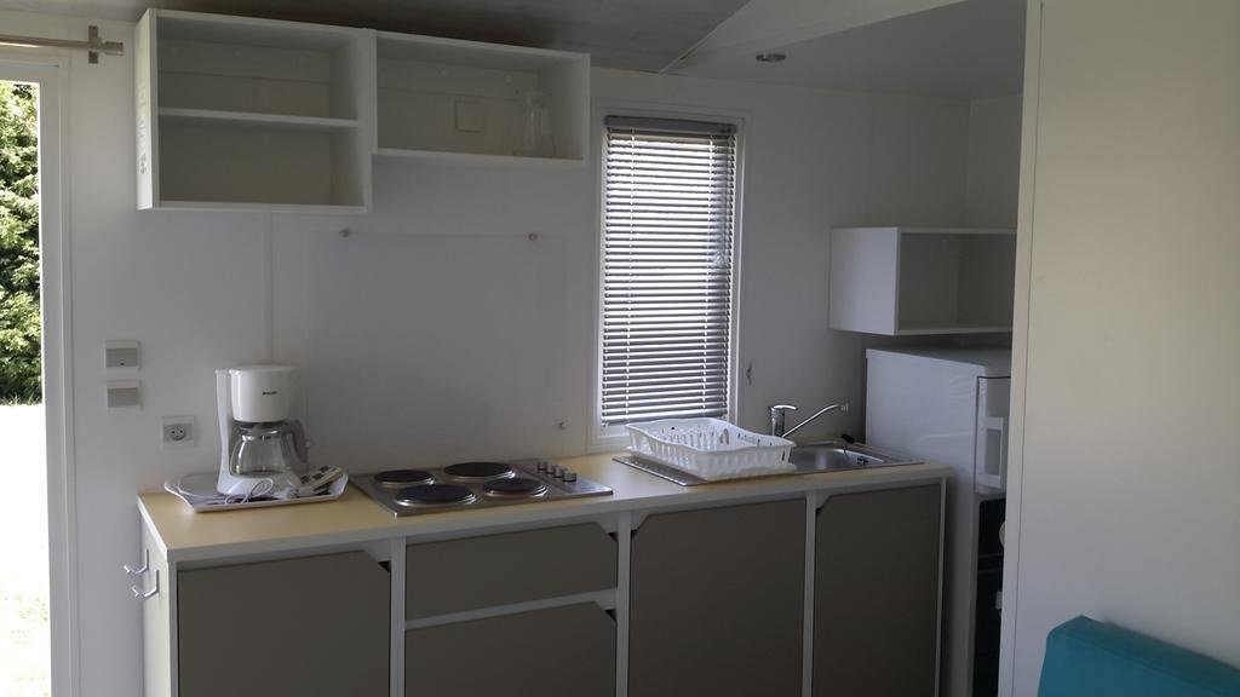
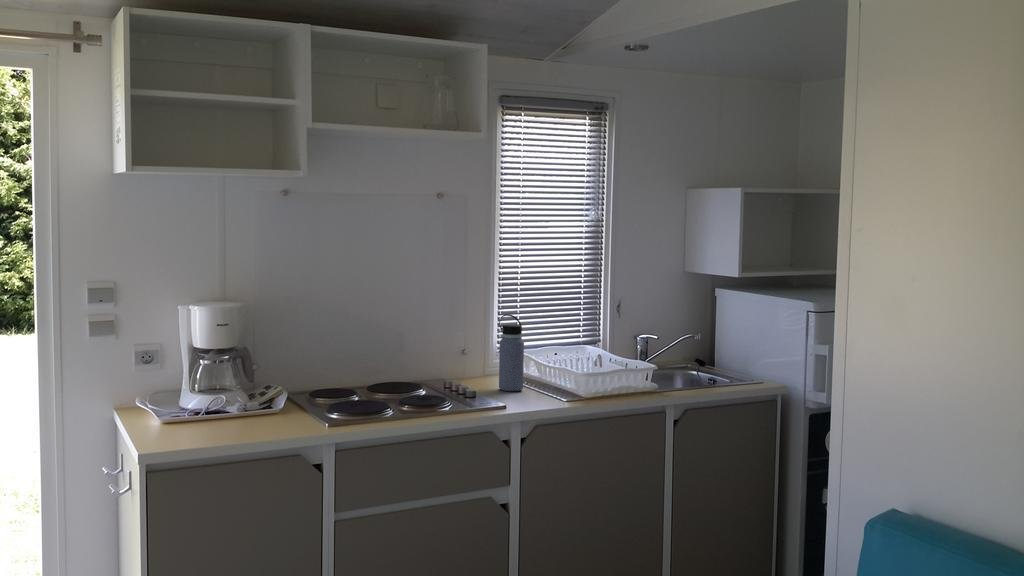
+ water bottle [498,313,525,392]
